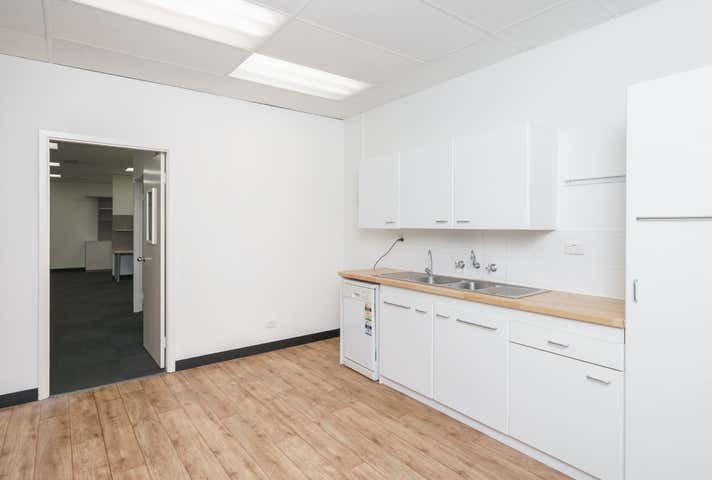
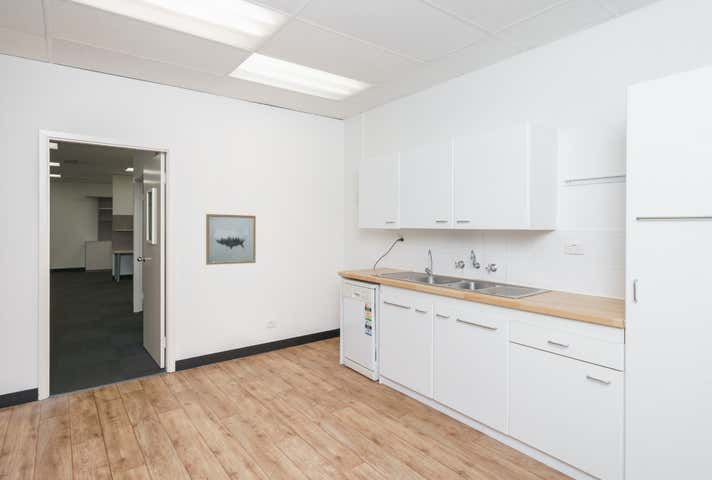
+ wall art [205,213,257,266]
